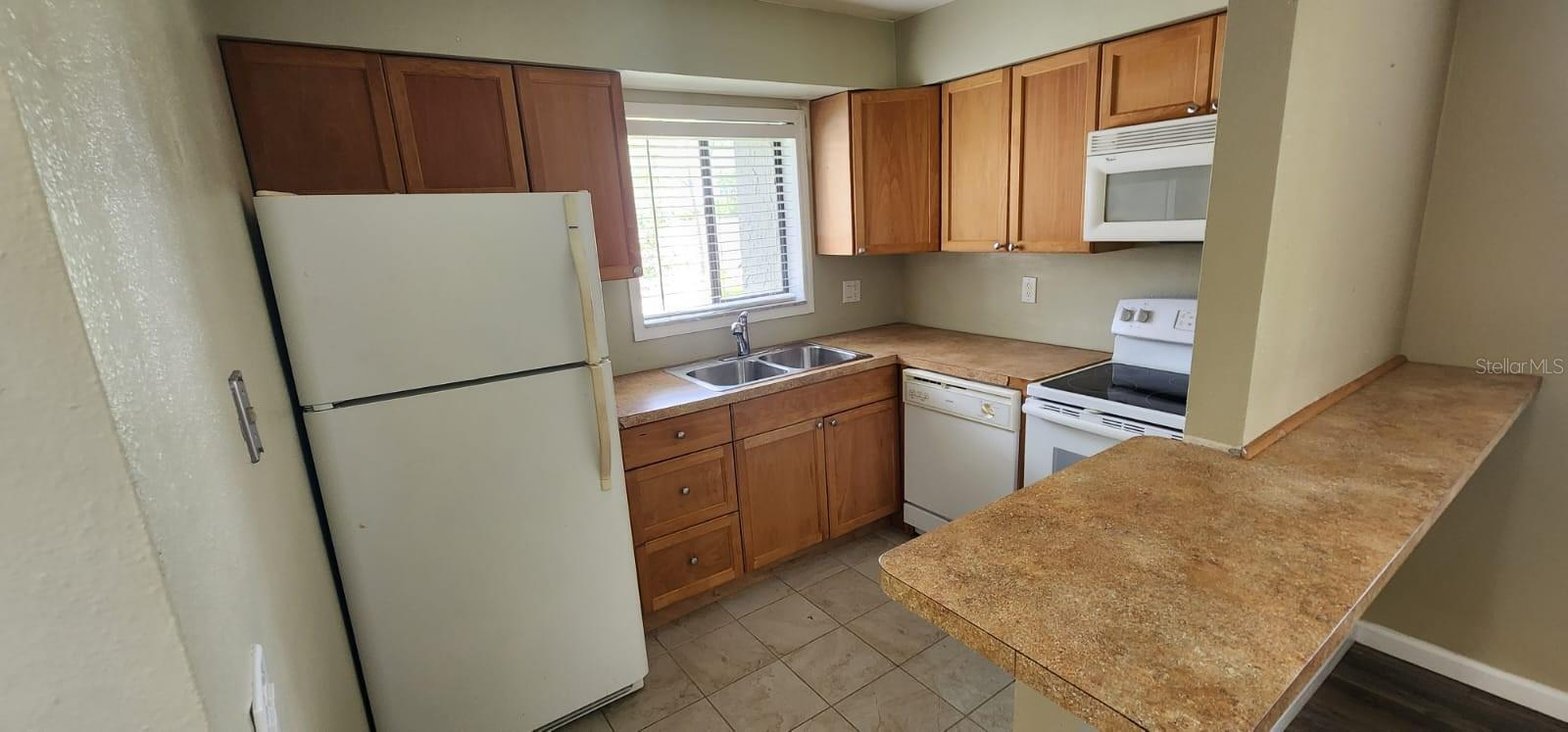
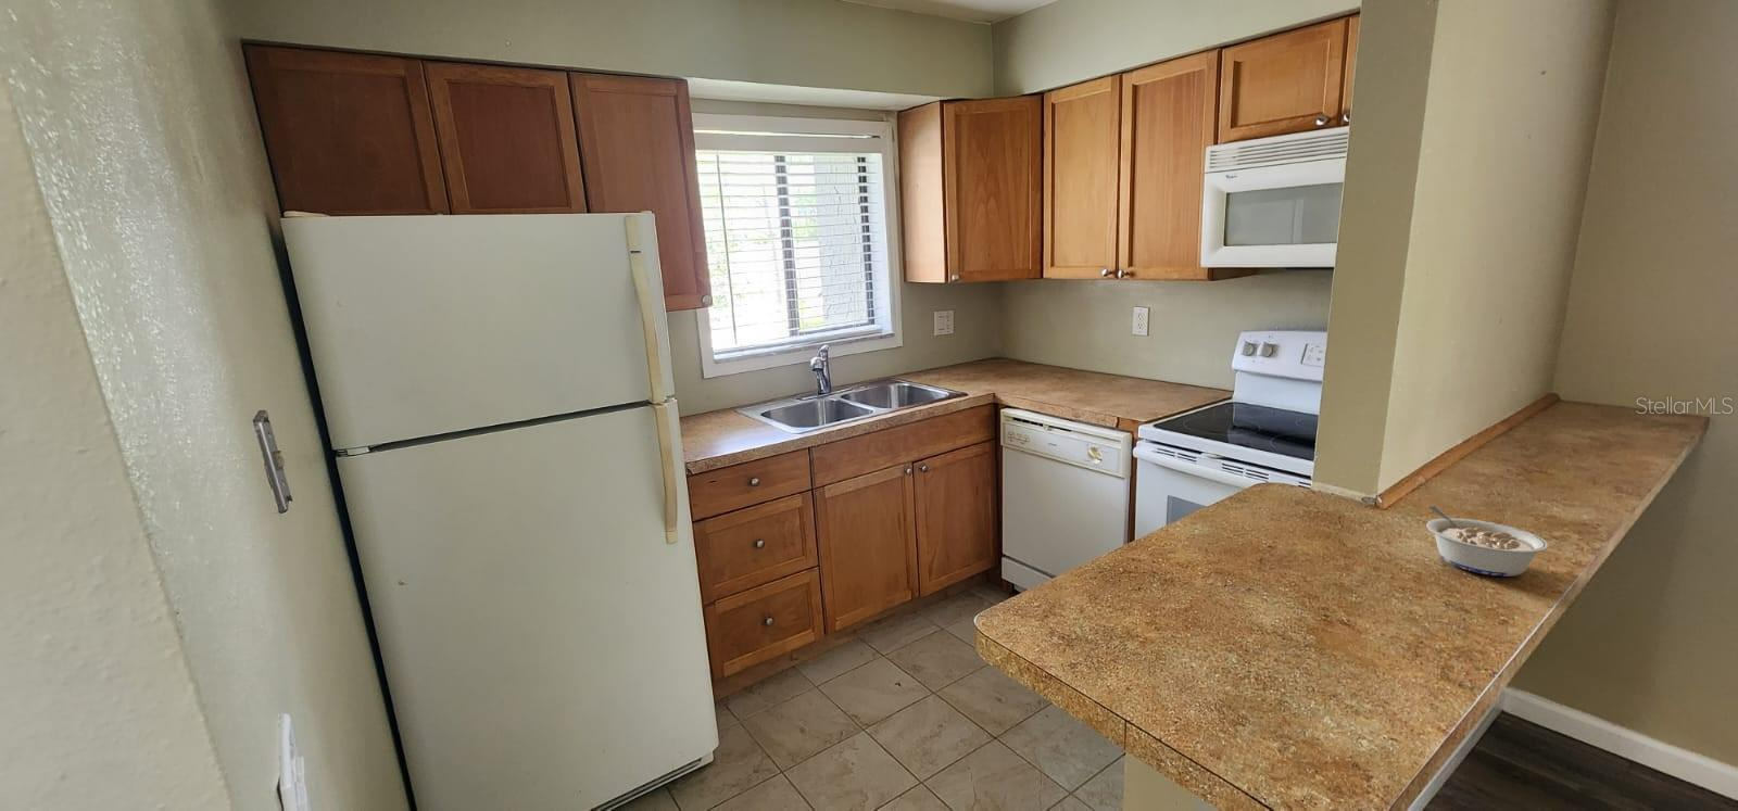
+ legume [1425,505,1548,577]
